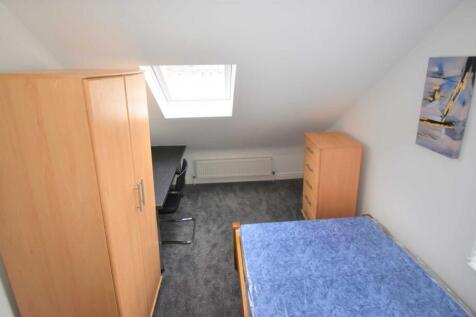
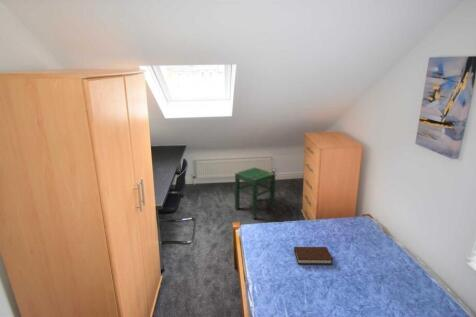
+ book [293,246,334,266]
+ stool [234,167,276,219]
